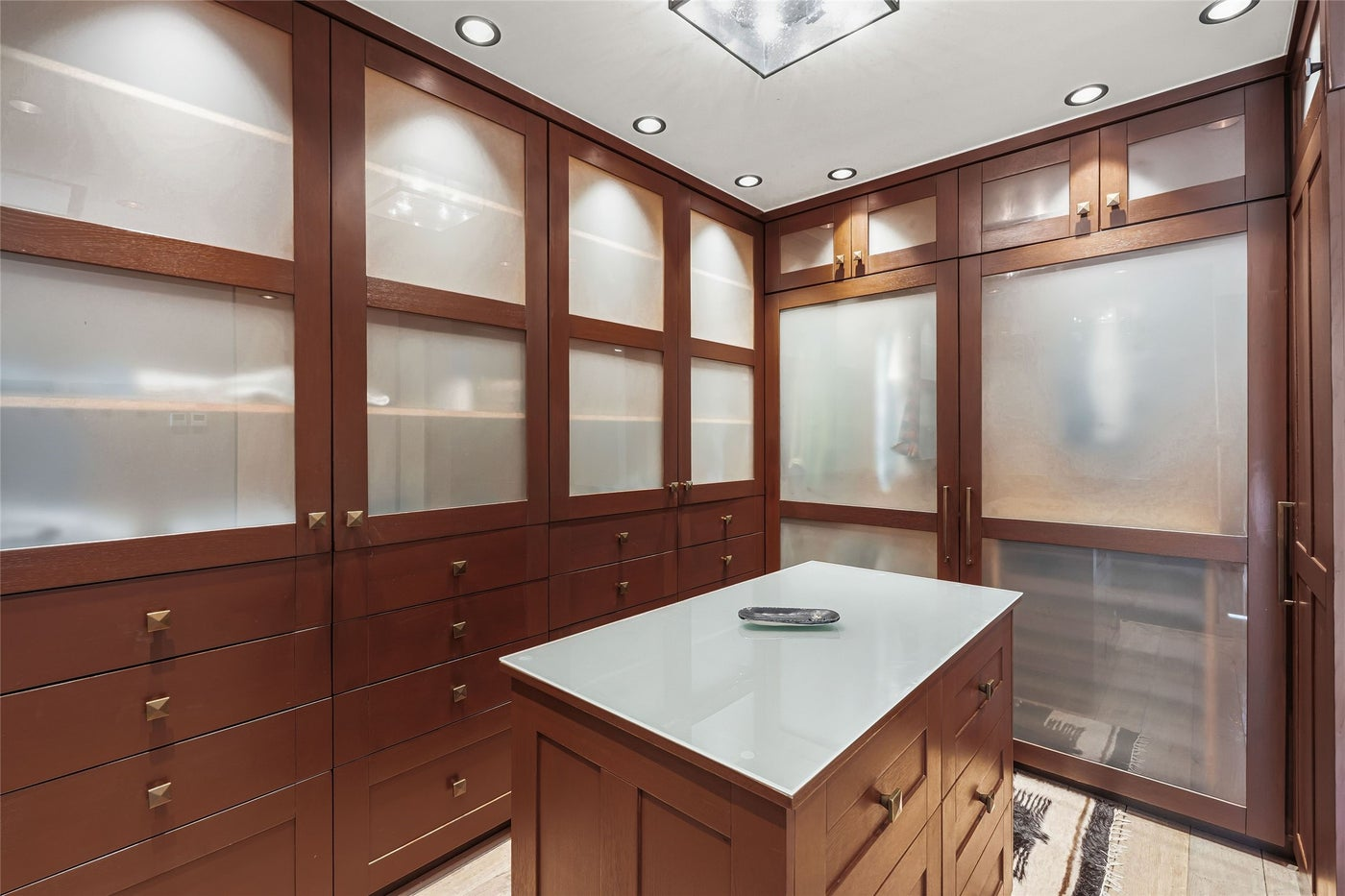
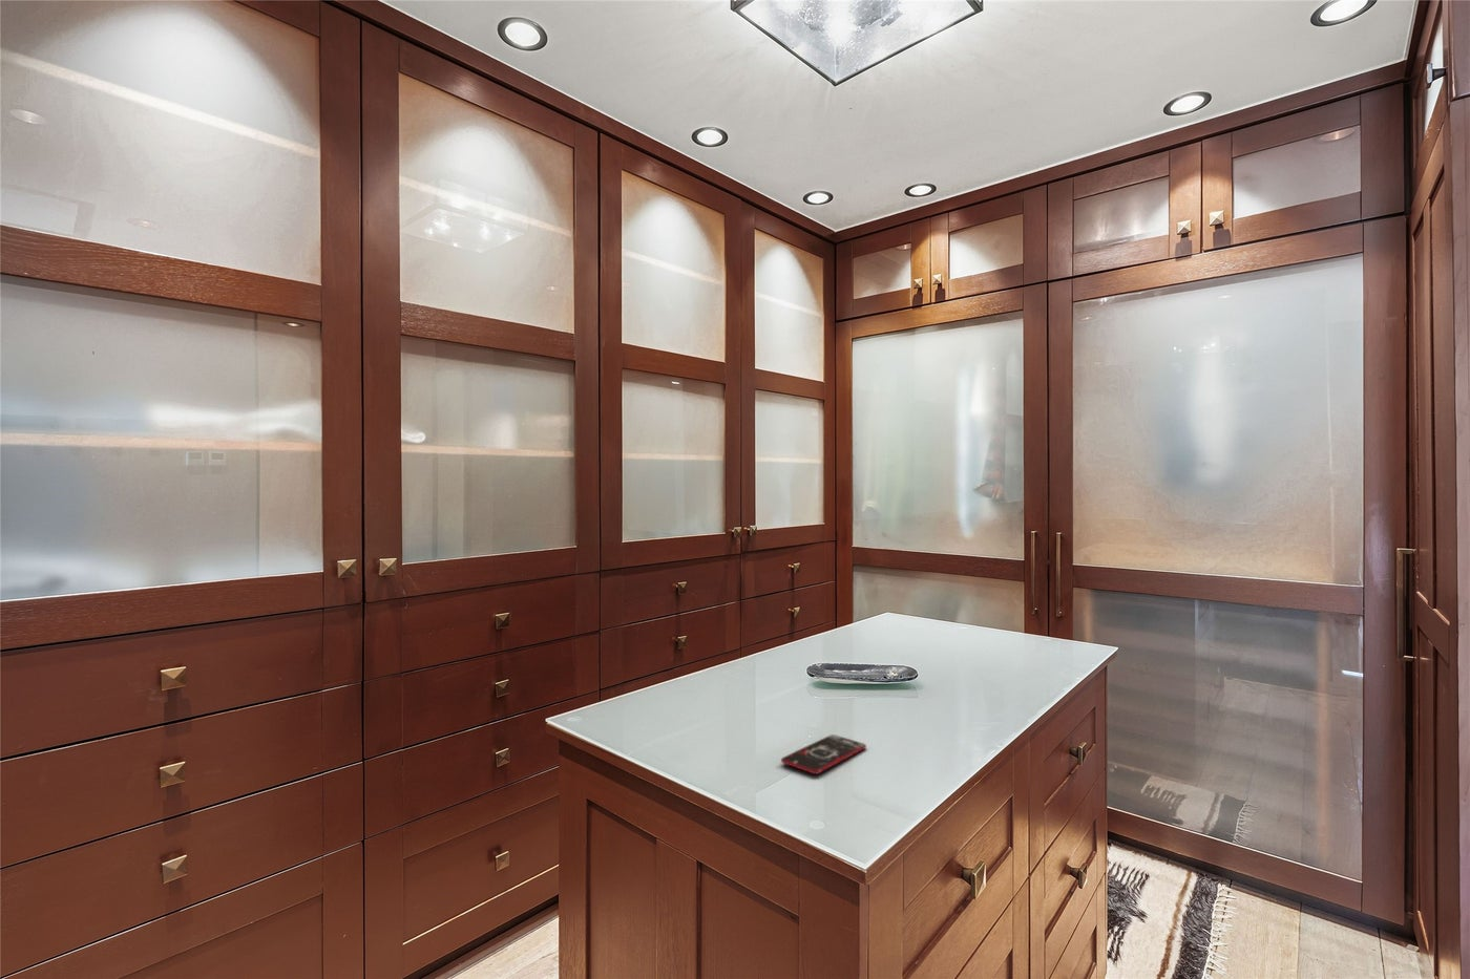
+ smartphone [780,733,868,776]
